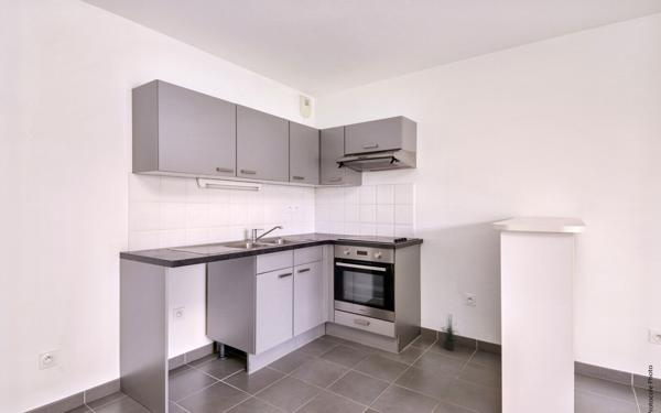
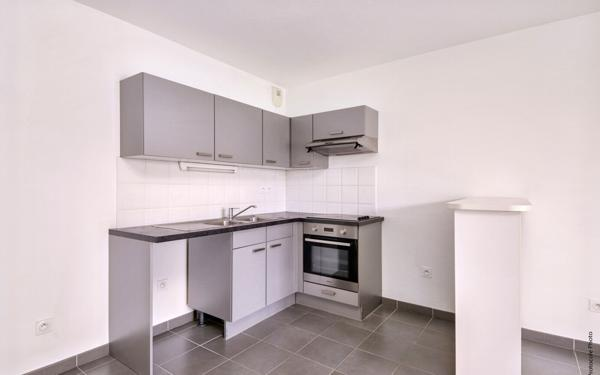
- potted plant [437,315,459,351]
